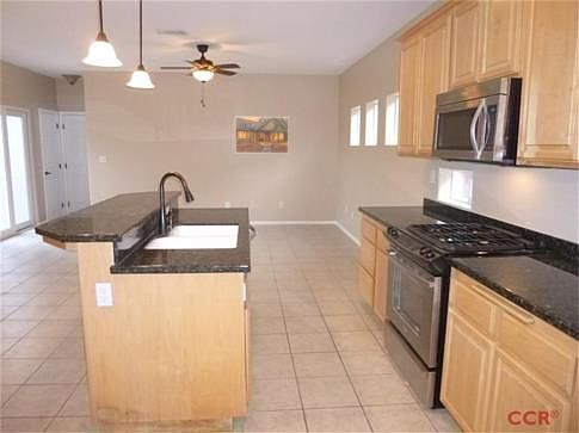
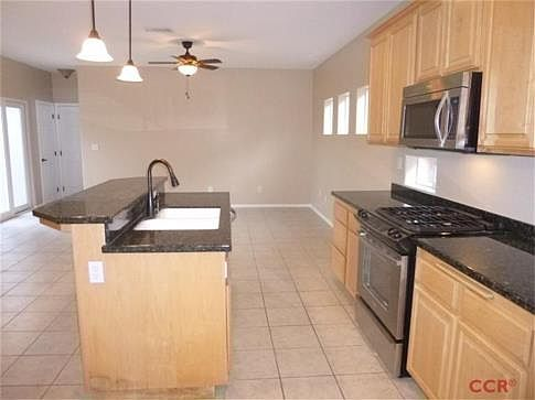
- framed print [234,116,290,155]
